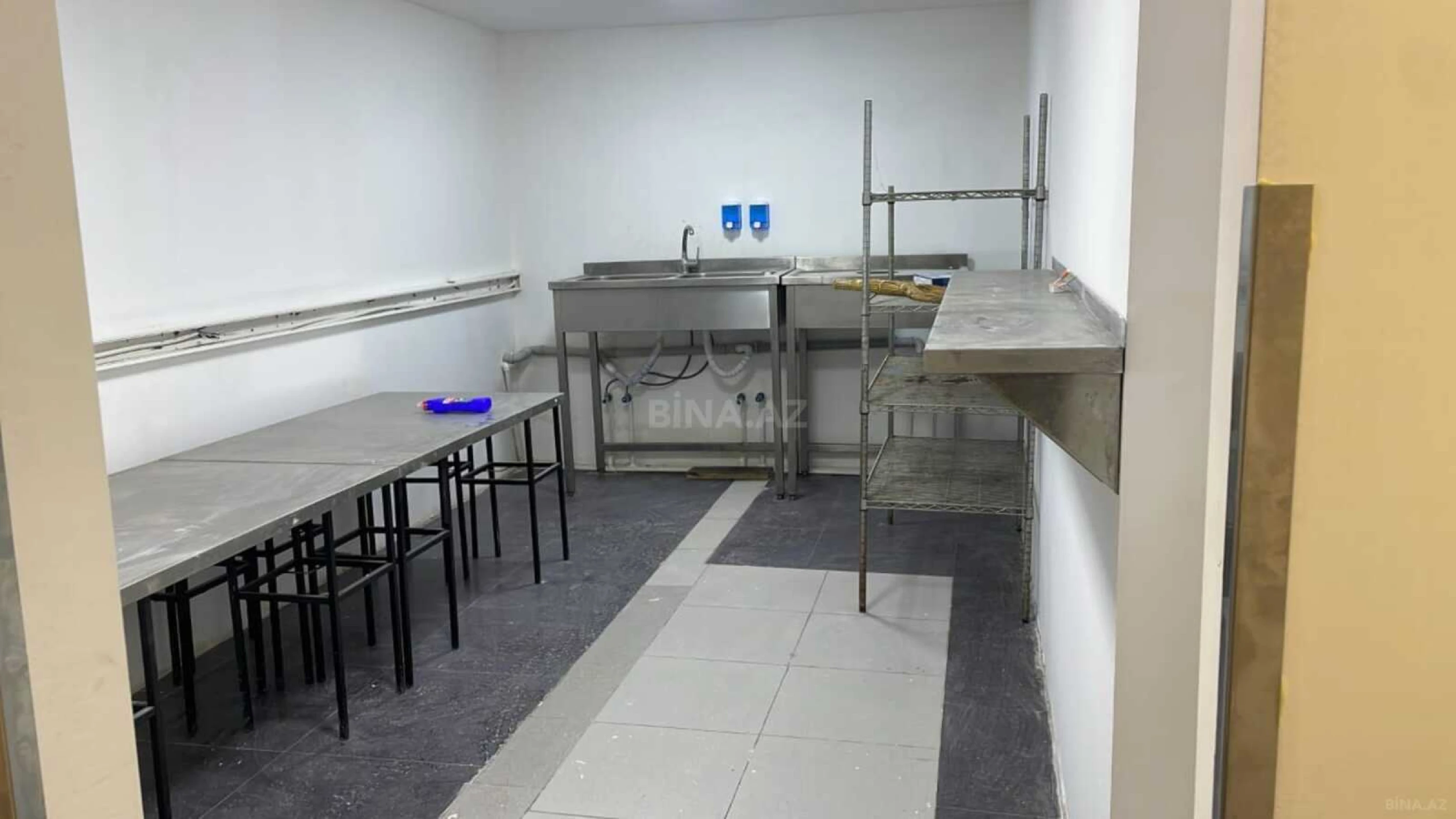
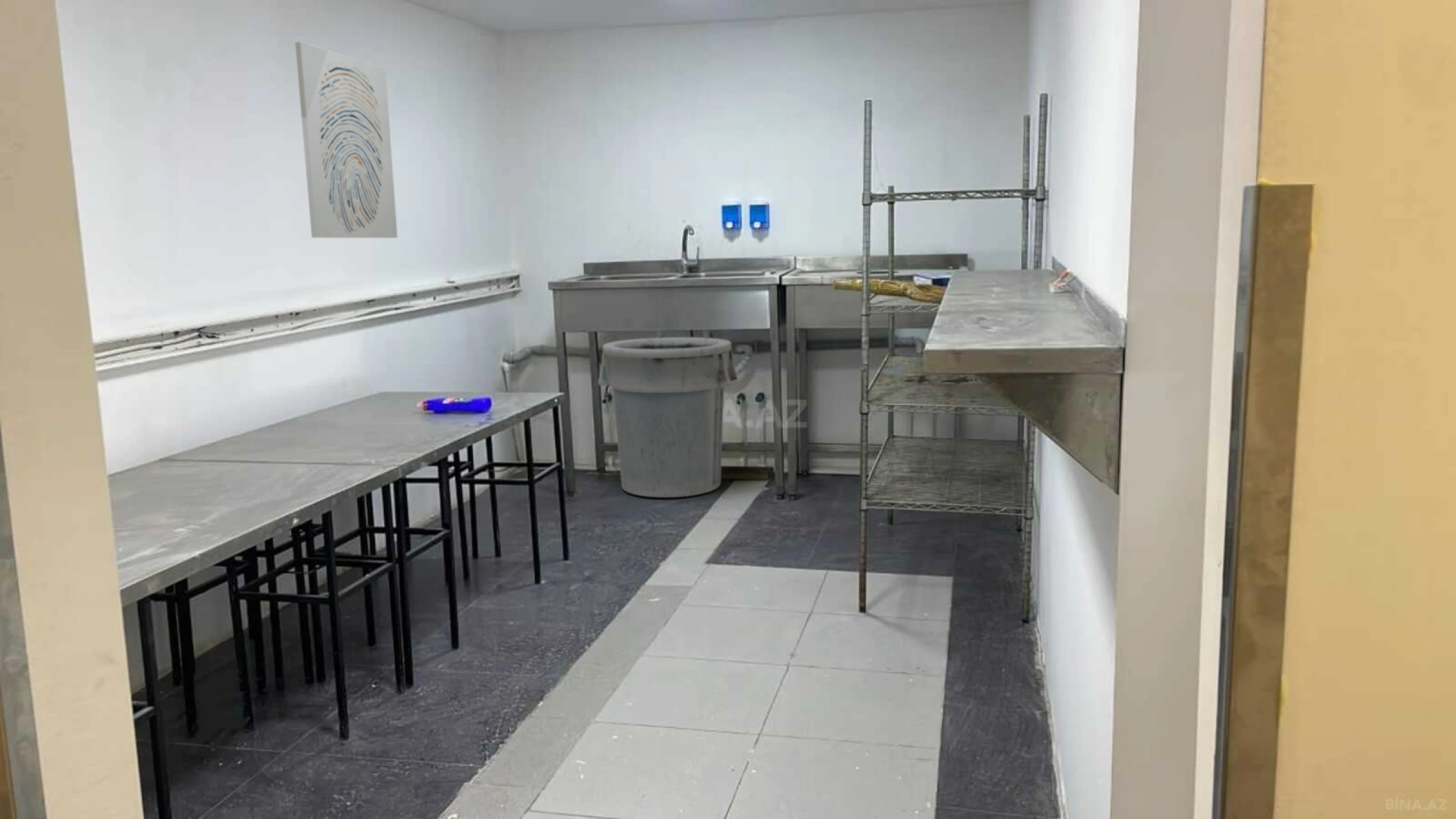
+ wall art [294,41,398,239]
+ trash can [597,337,739,498]
